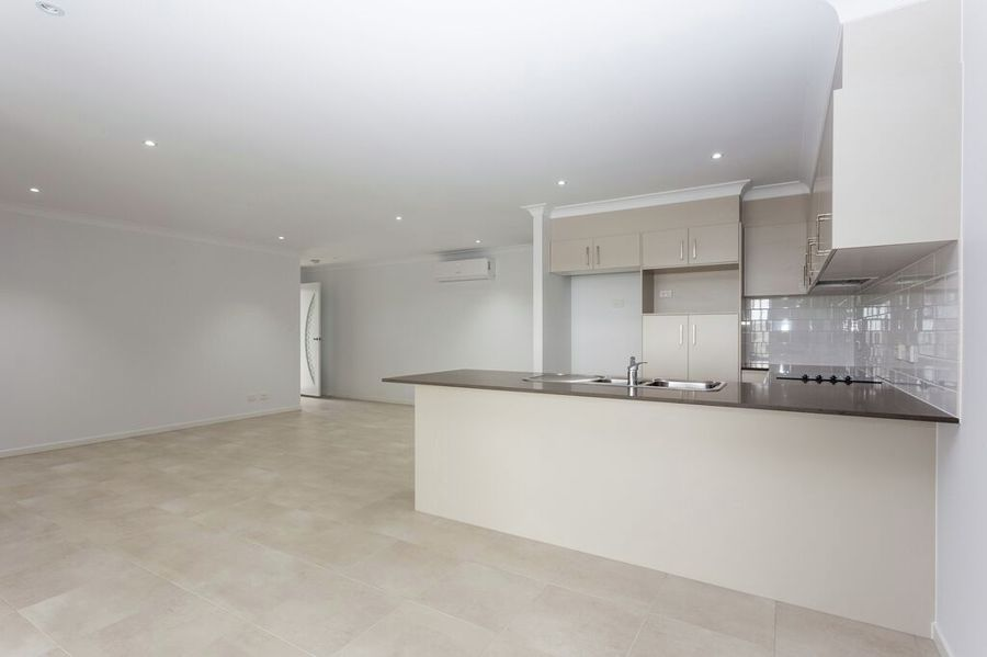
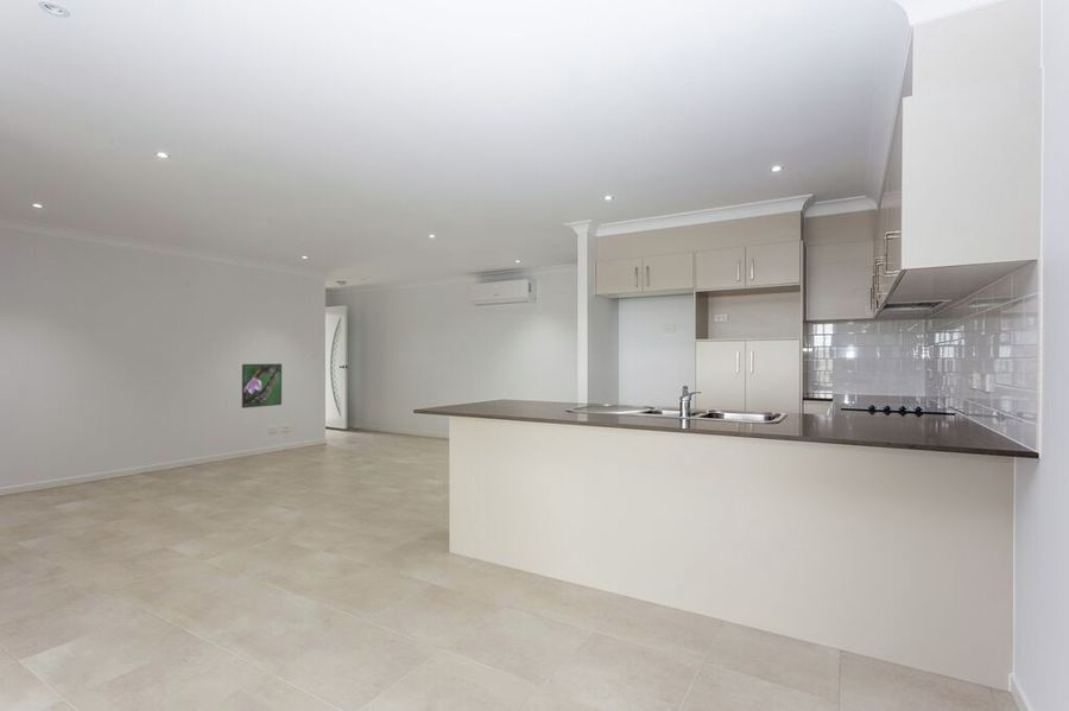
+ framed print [241,363,283,410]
